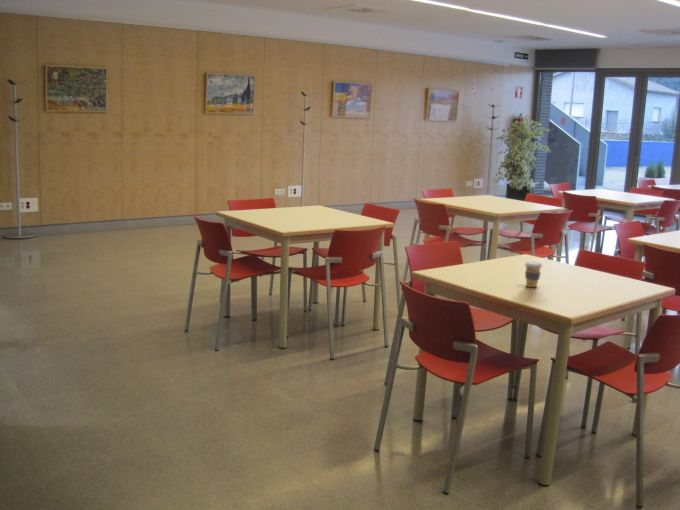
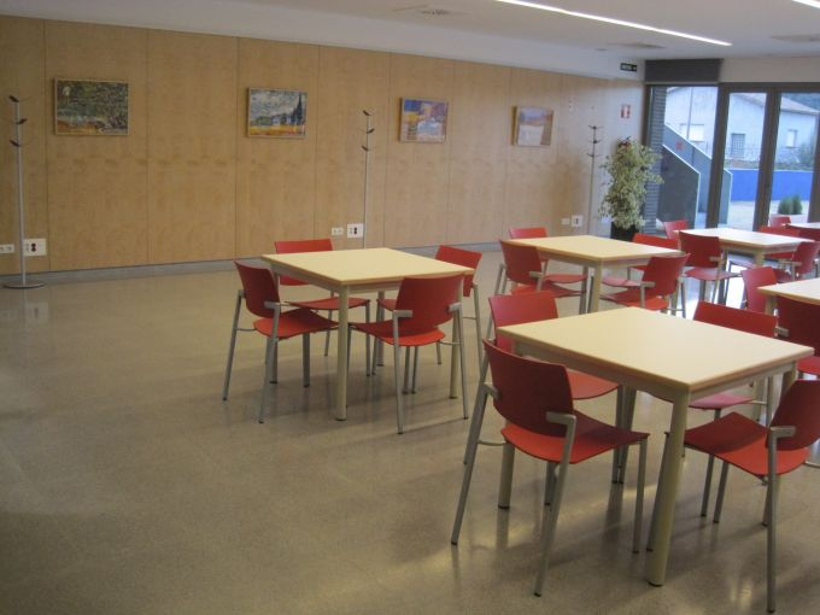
- coffee cup [524,261,544,288]
